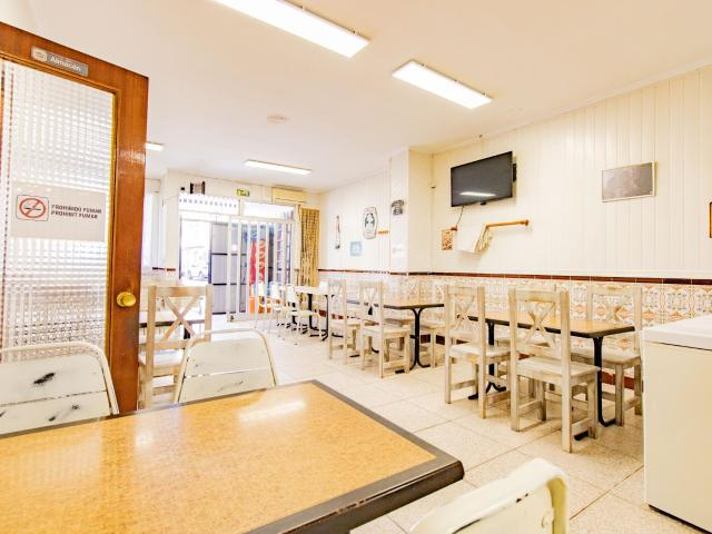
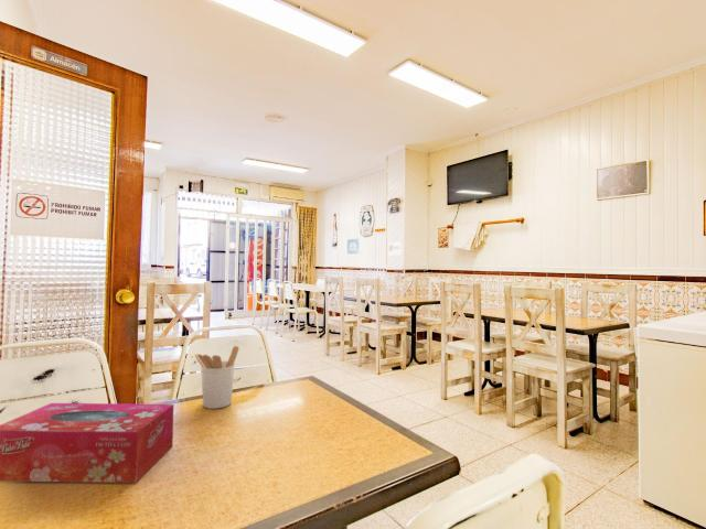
+ tissue box [0,402,174,484]
+ utensil holder [194,345,239,410]
